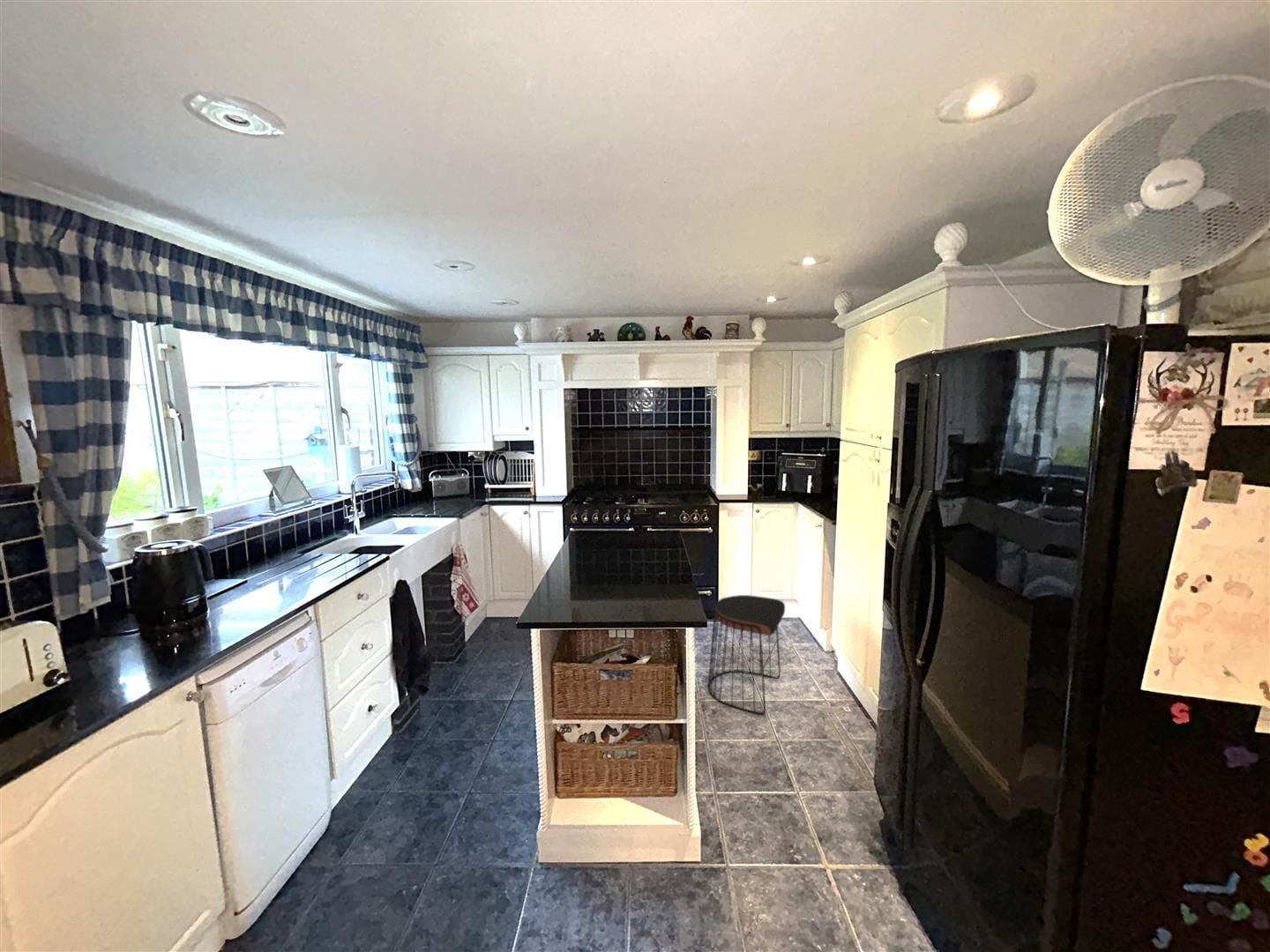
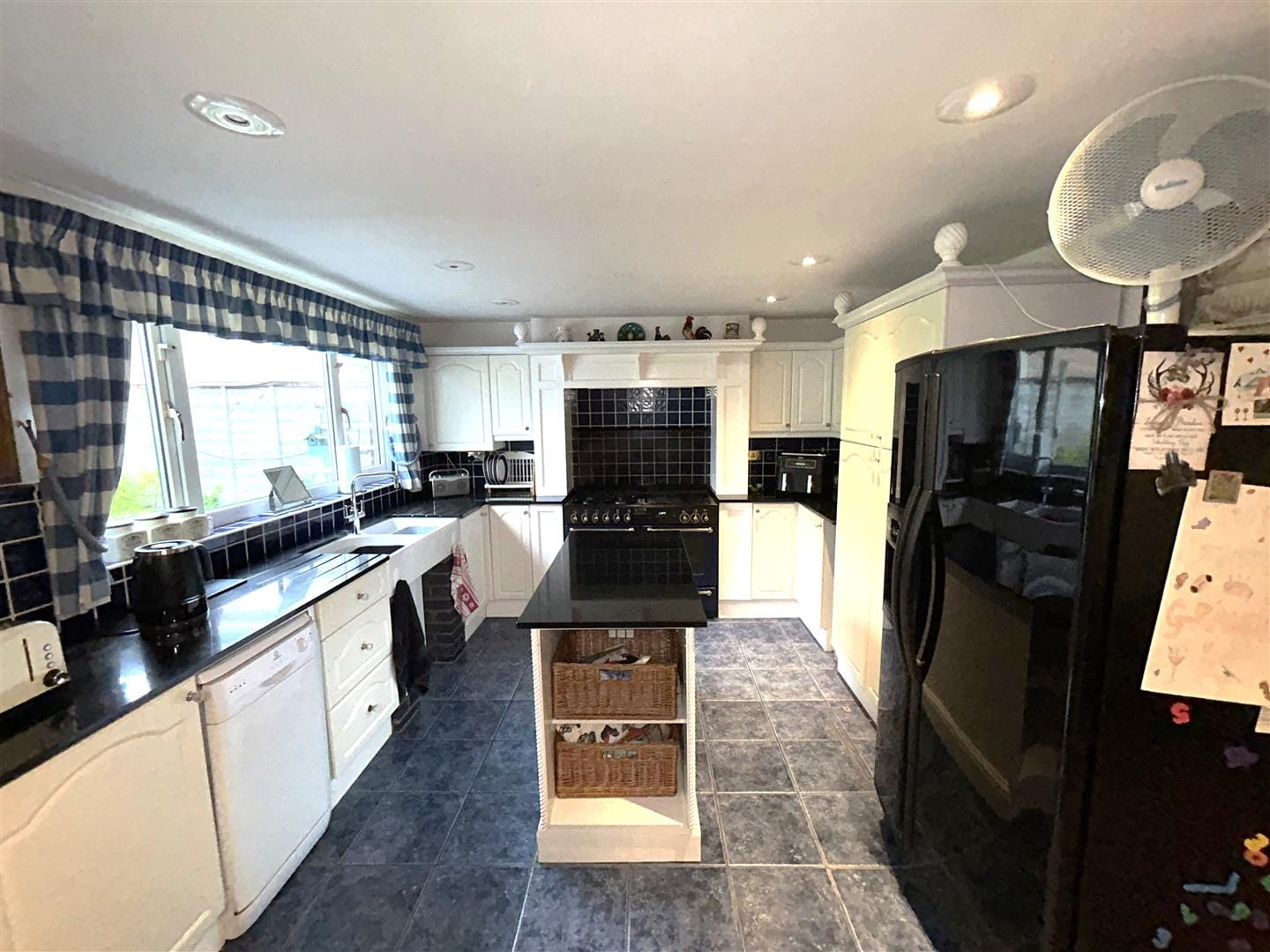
- stool [707,594,786,716]
